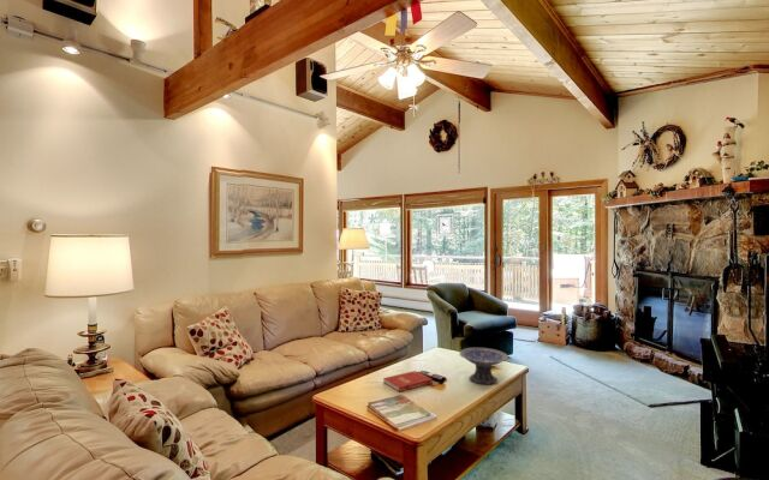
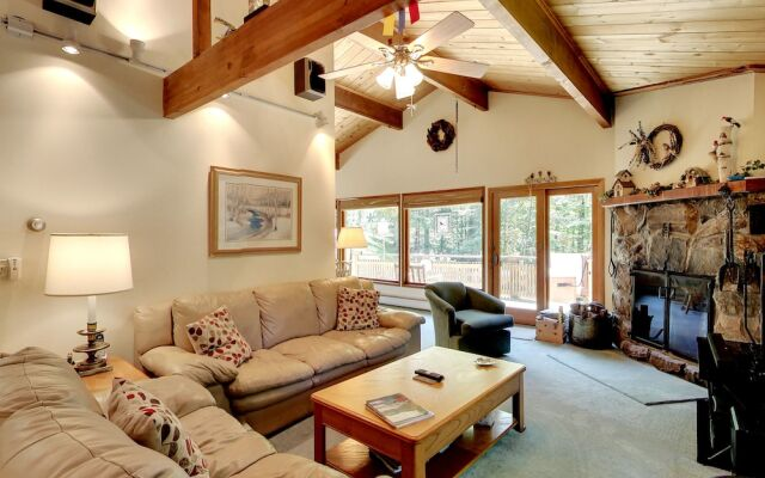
- decorative bowl [458,347,509,386]
- book [382,370,434,394]
